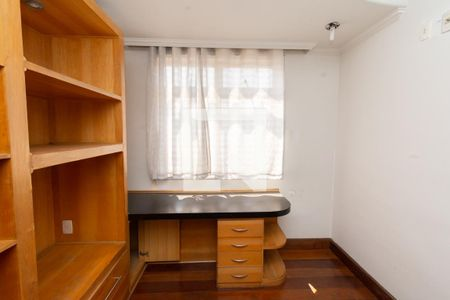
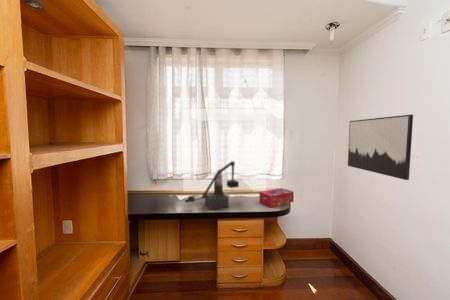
+ tissue box [258,187,295,208]
+ desk lamp [184,160,240,211]
+ wall art [347,114,414,181]
